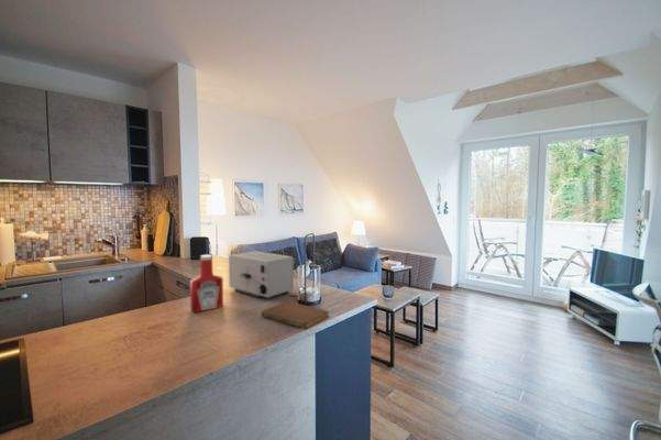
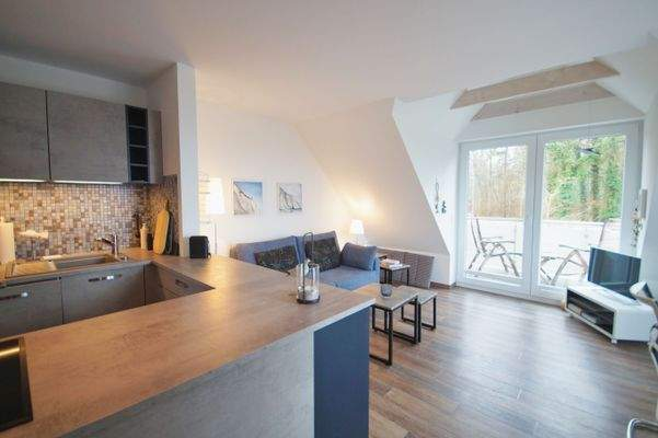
- toaster [228,250,295,300]
- soap bottle [189,254,224,314]
- notebook [260,300,330,330]
